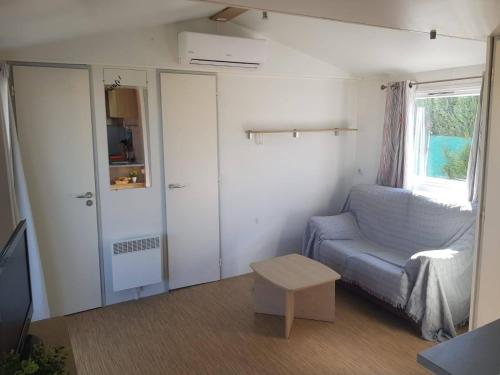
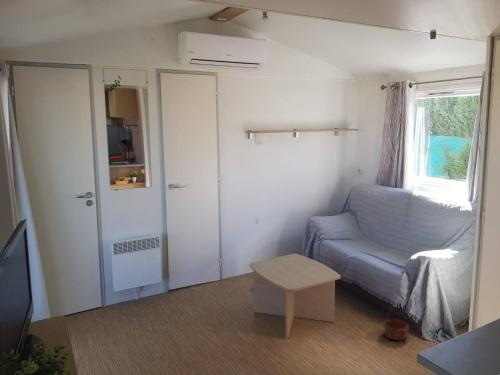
+ basket [382,303,410,341]
